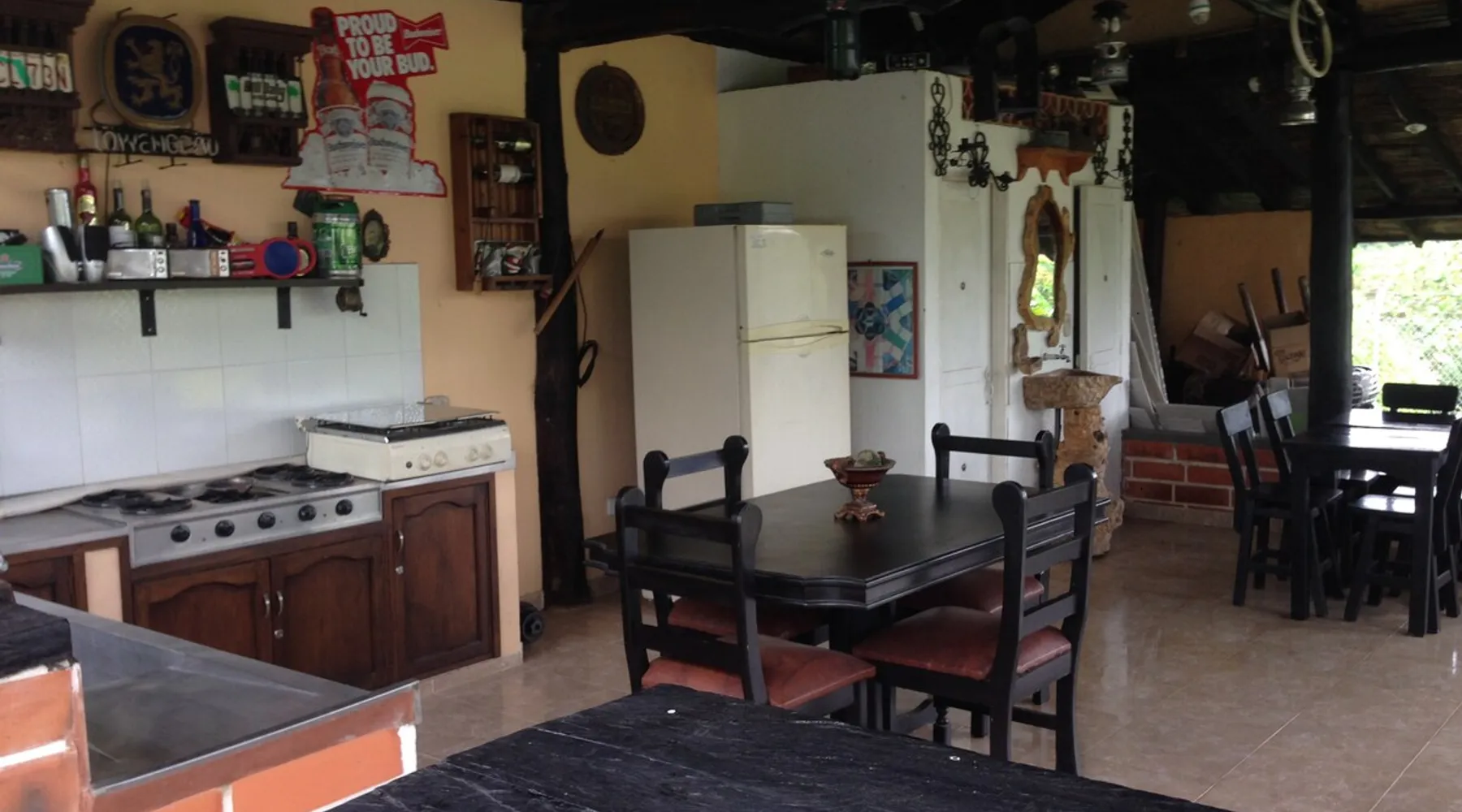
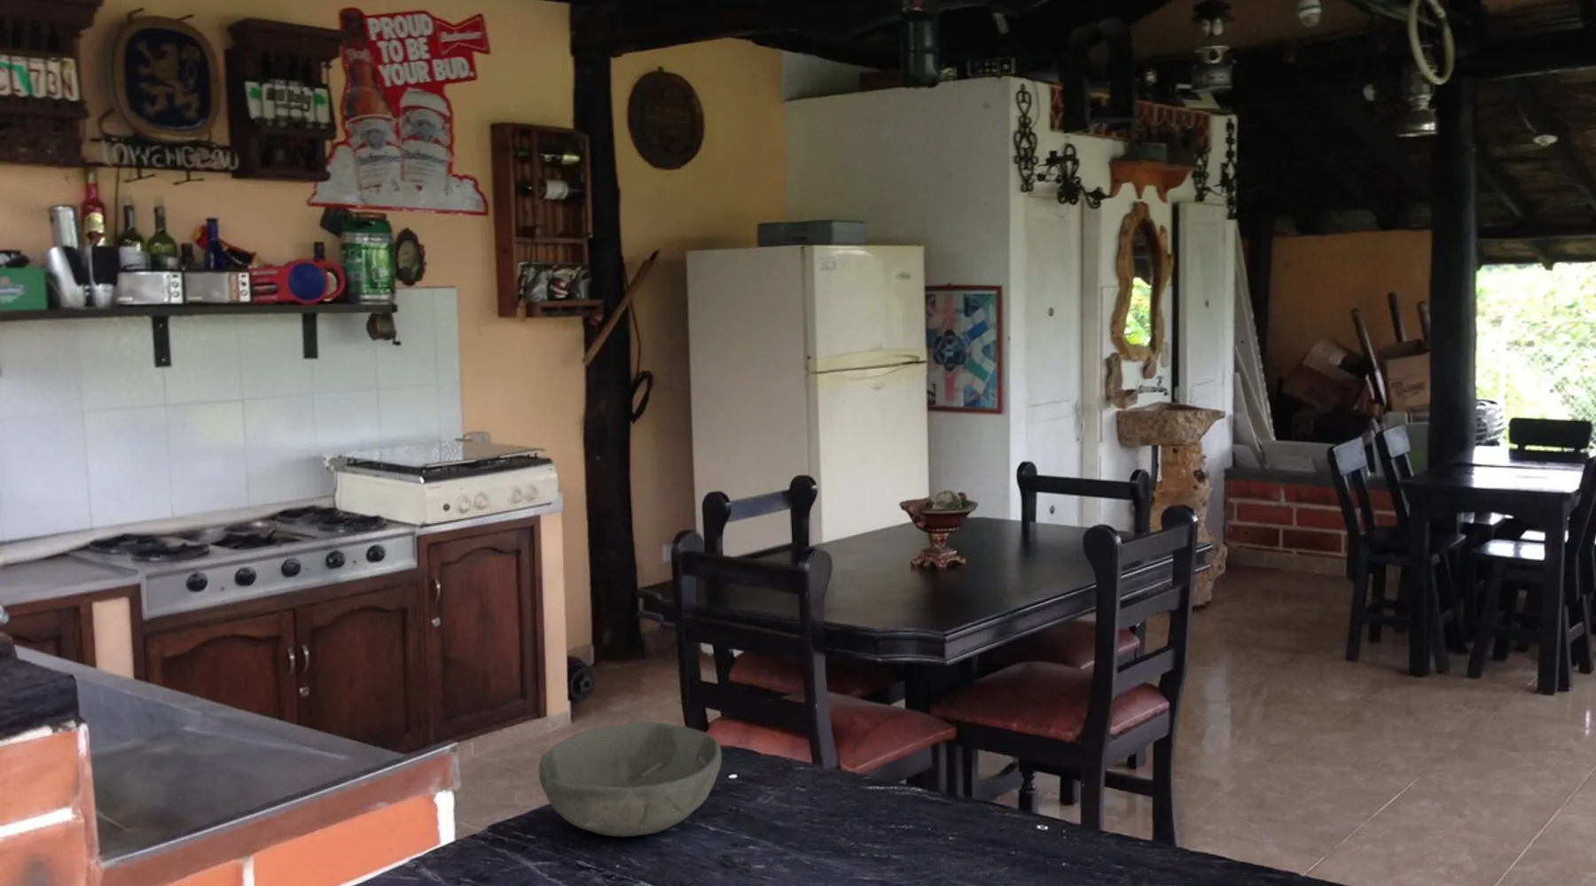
+ bowl [538,721,723,837]
